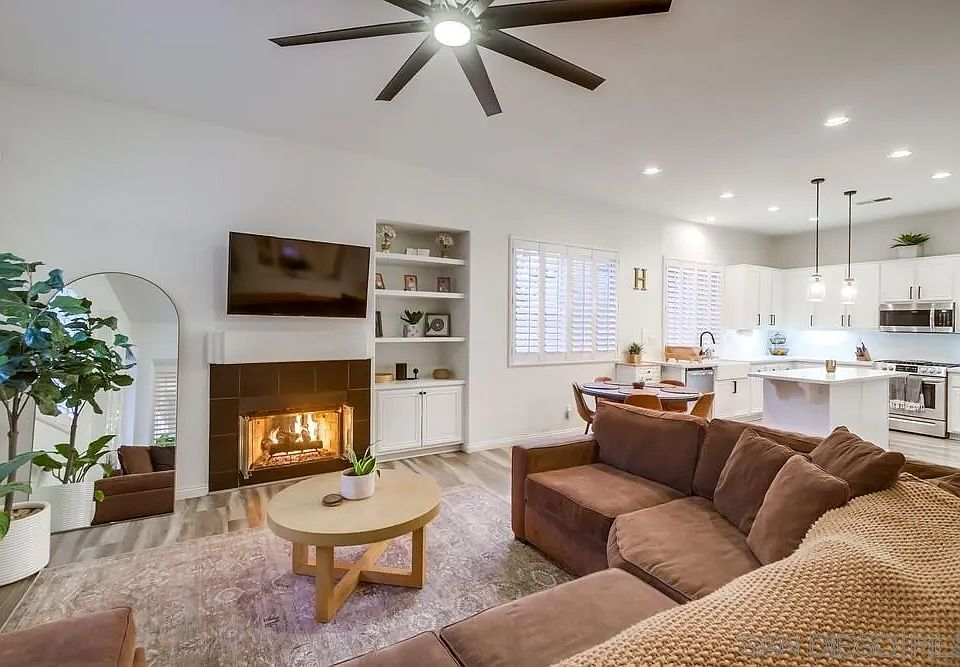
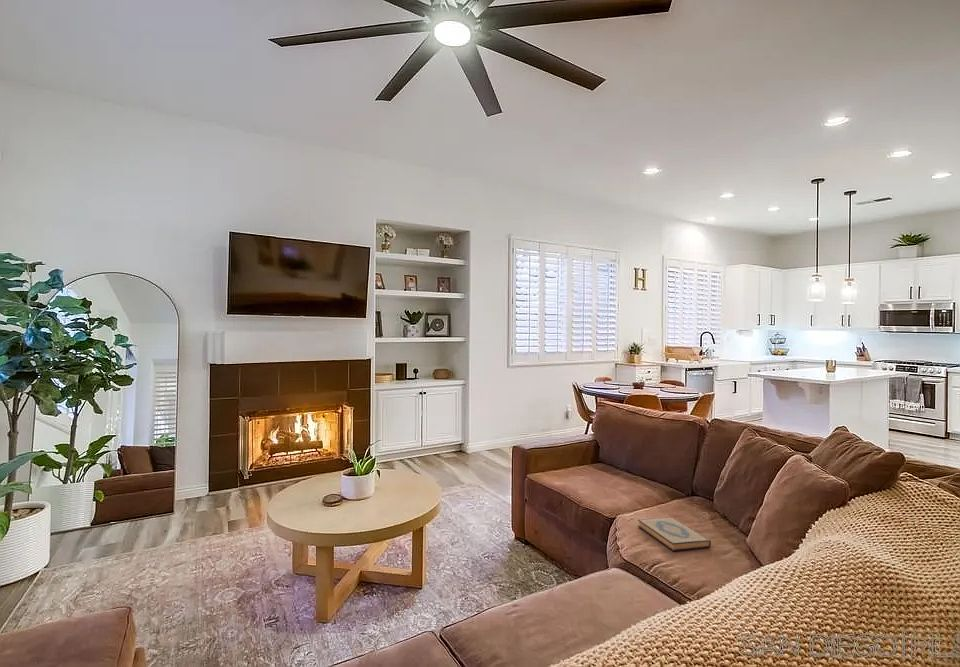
+ hardback book [637,516,712,552]
